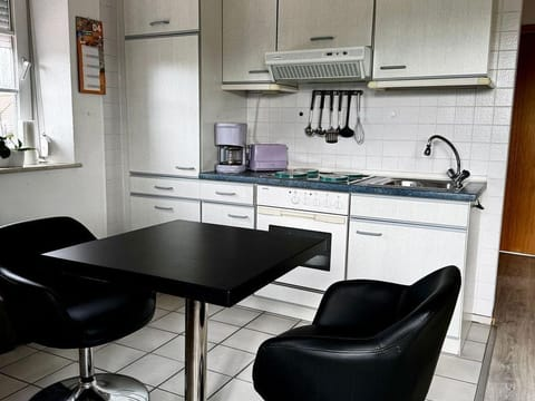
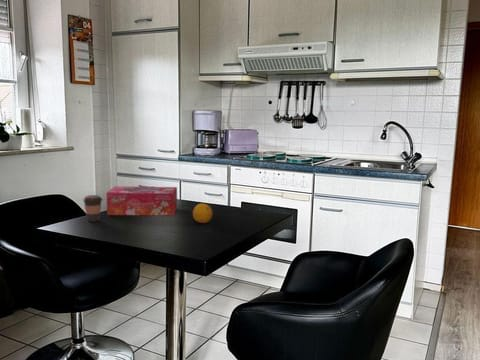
+ fruit [192,203,213,224]
+ tissue box [105,185,178,216]
+ coffee cup [82,194,104,223]
